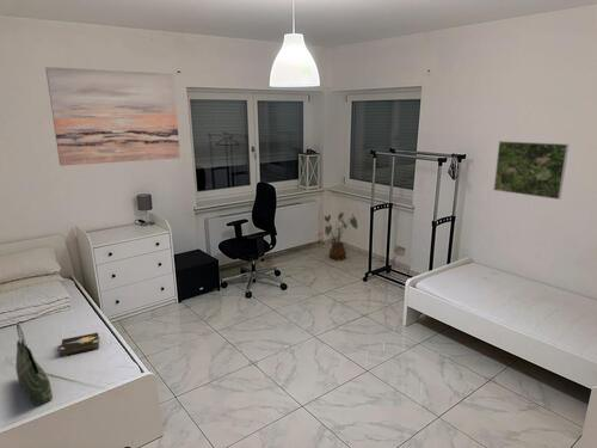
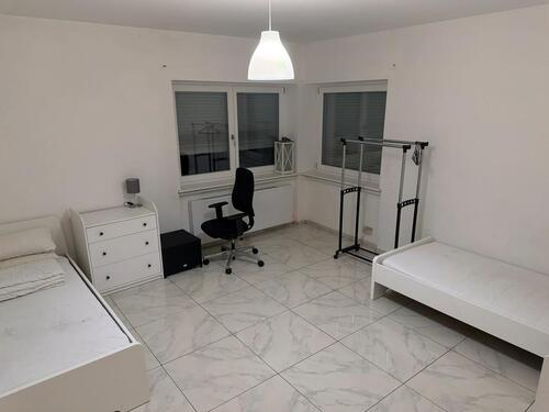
- tote bag [14,323,54,407]
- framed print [493,140,570,201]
- hardback book [57,331,101,357]
- wall art [44,66,181,167]
- house plant [319,211,359,260]
